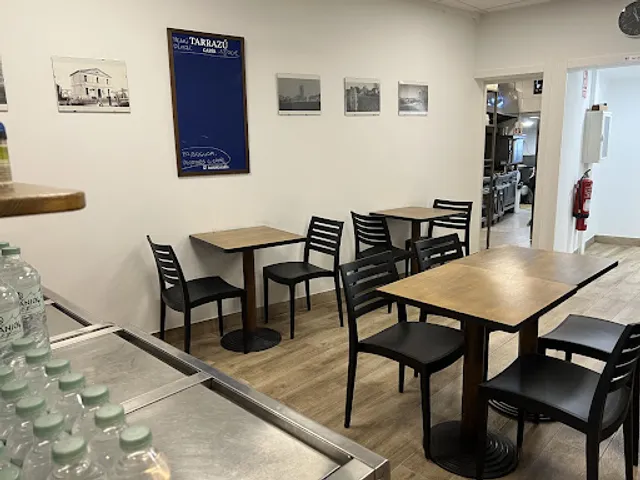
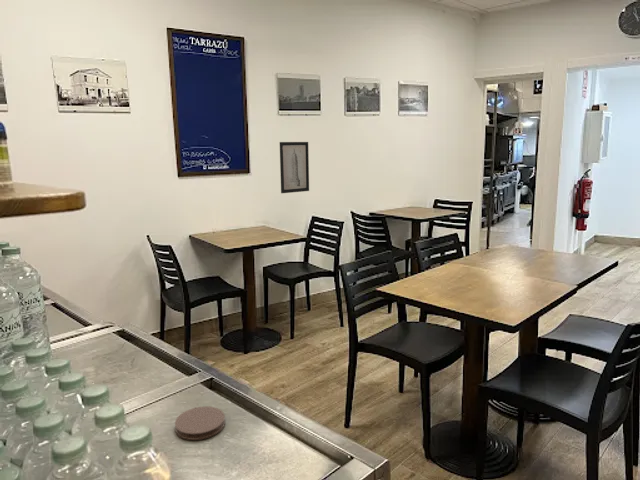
+ wall art [279,141,310,194]
+ coaster [174,405,226,441]
